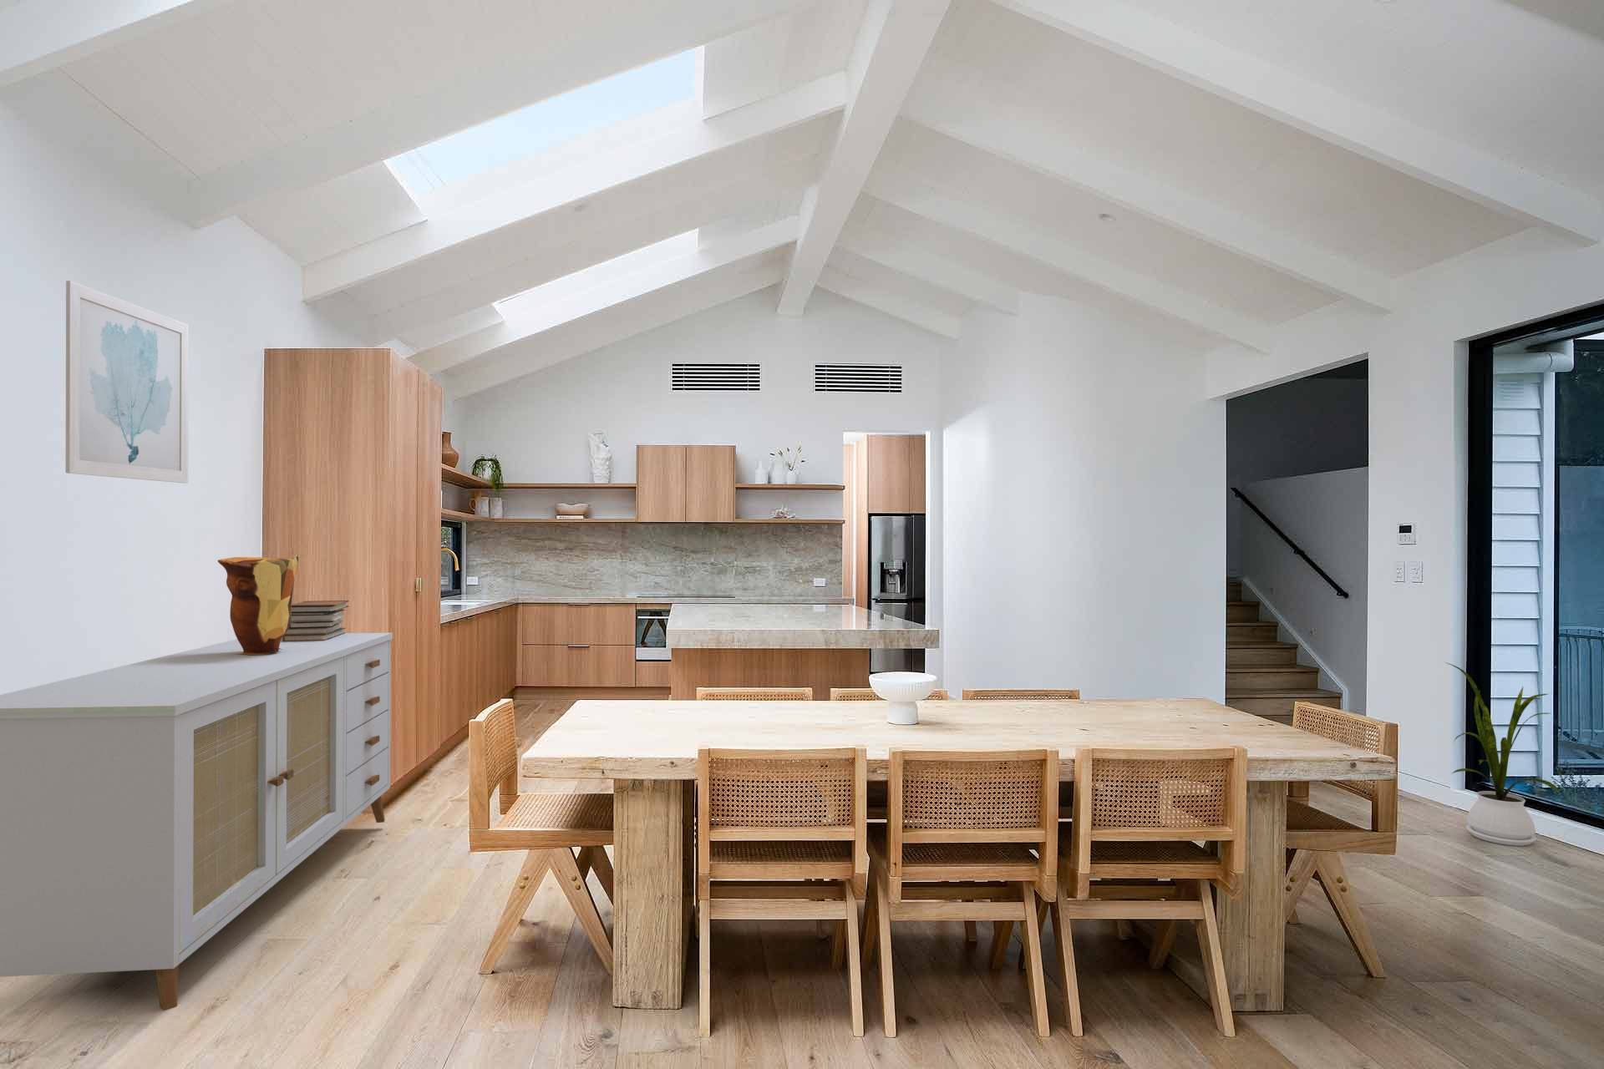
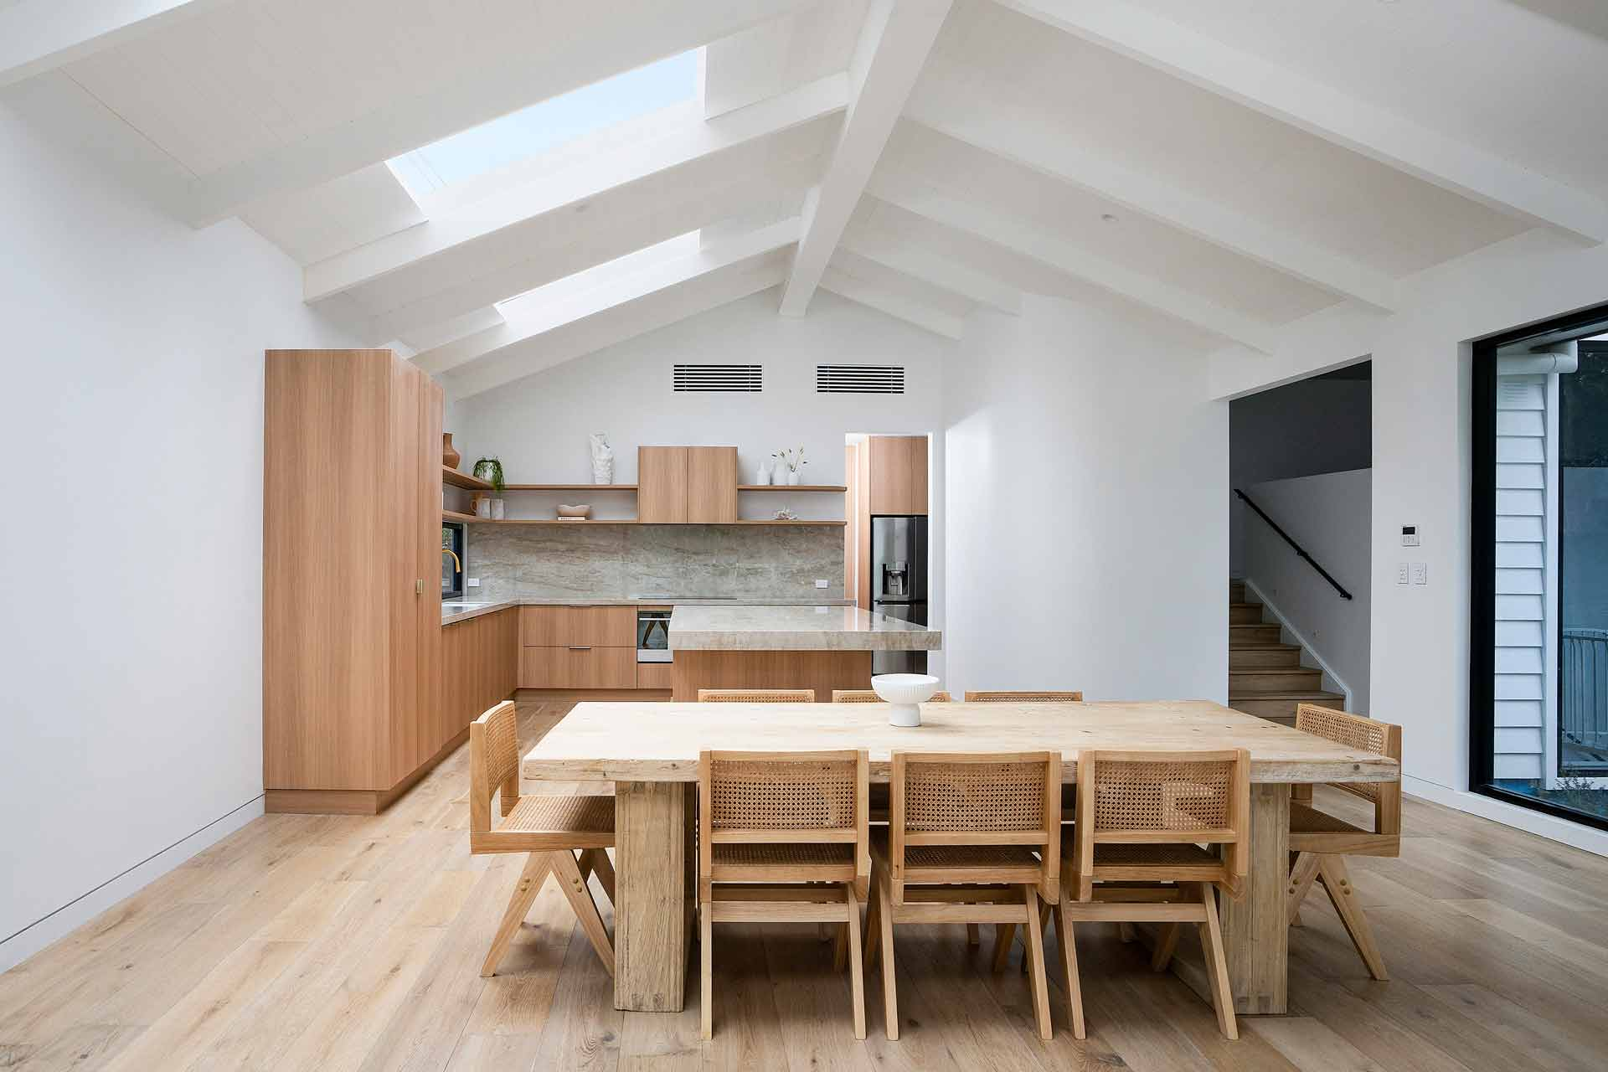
- book stack [283,600,350,642]
- house plant [1444,661,1561,847]
- decorative vase [217,555,300,655]
- sideboard [0,632,394,1012]
- wall art [66,280,190,484]
